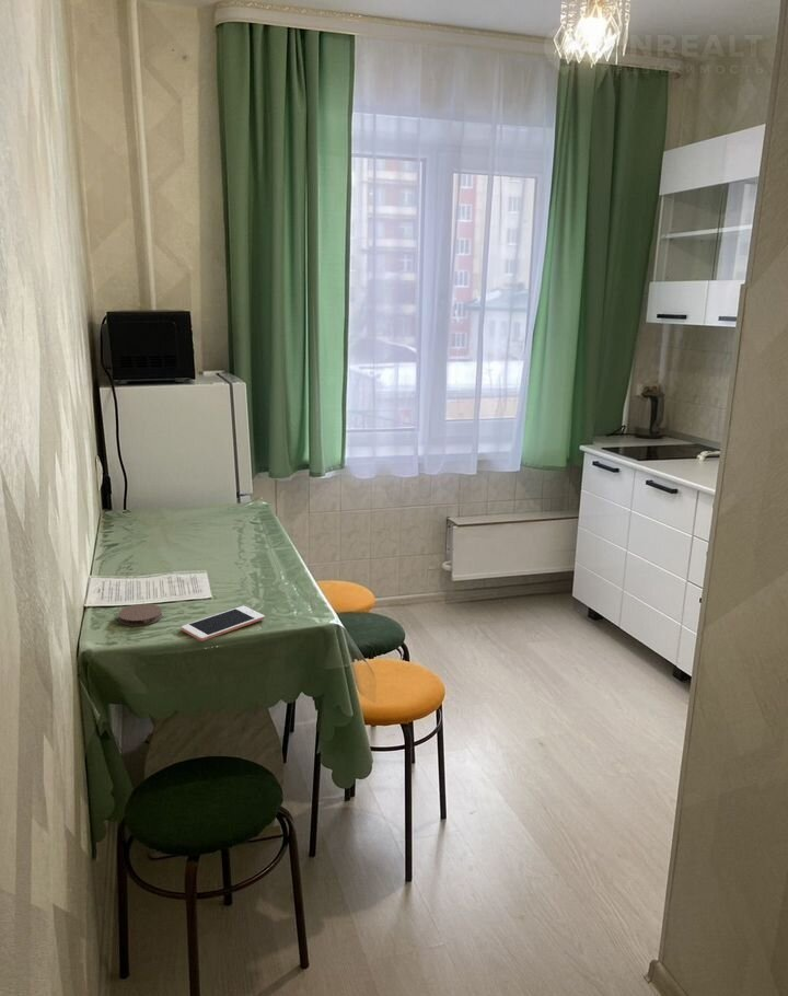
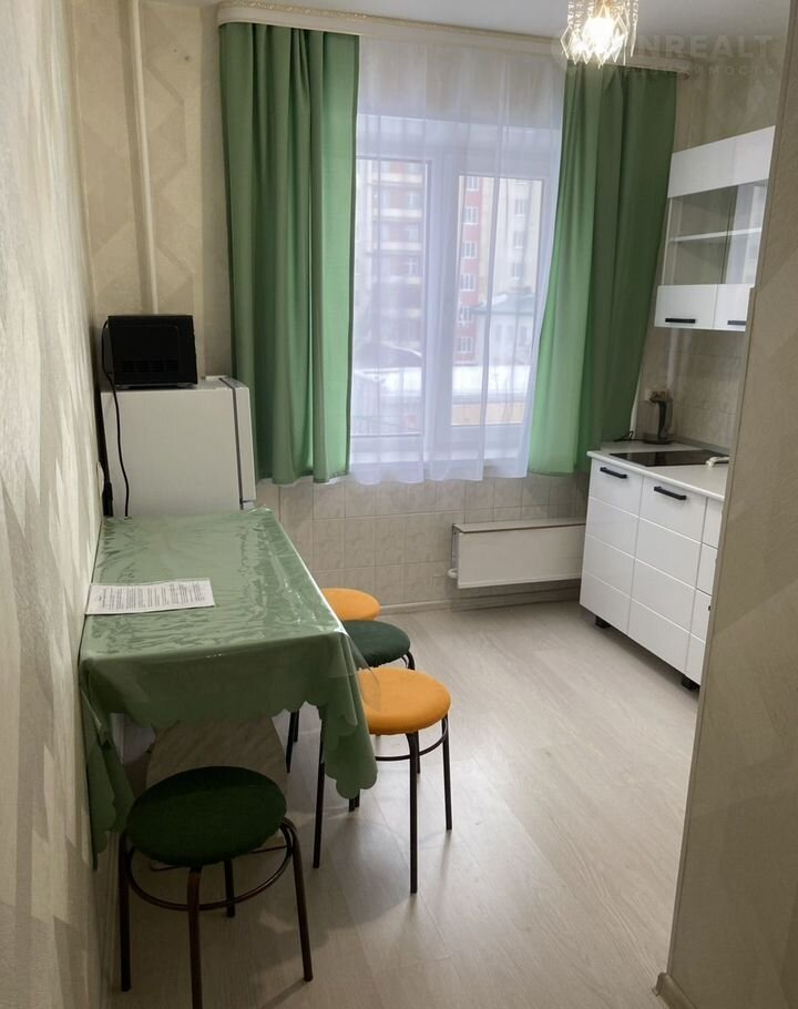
- cell phone [181,605,266,642]
- coaster [117,603,163,627]
